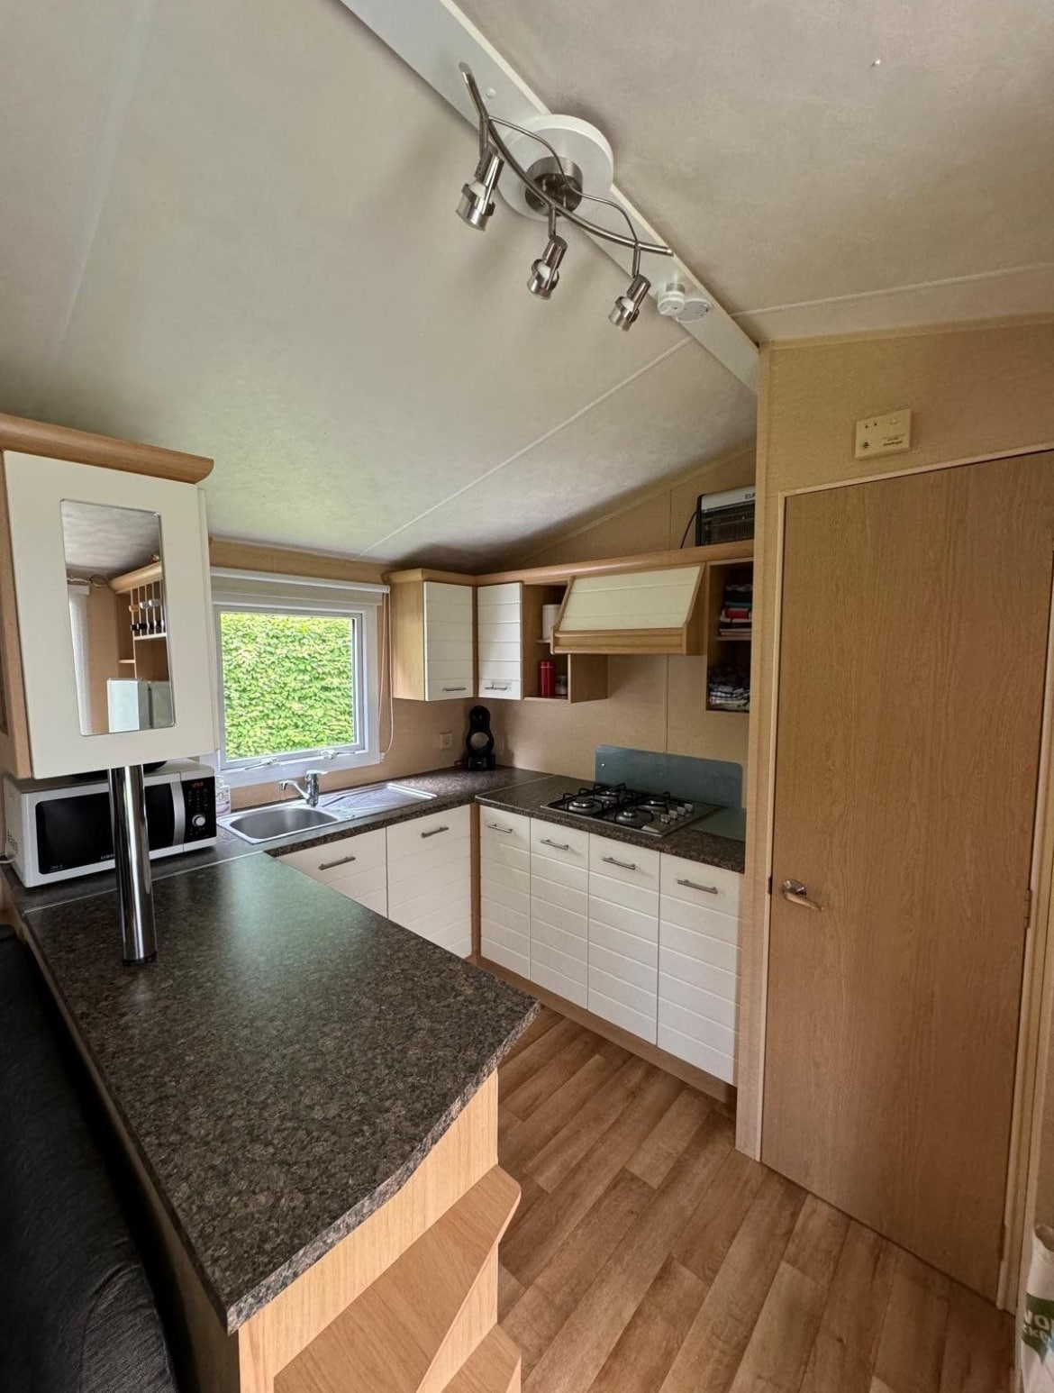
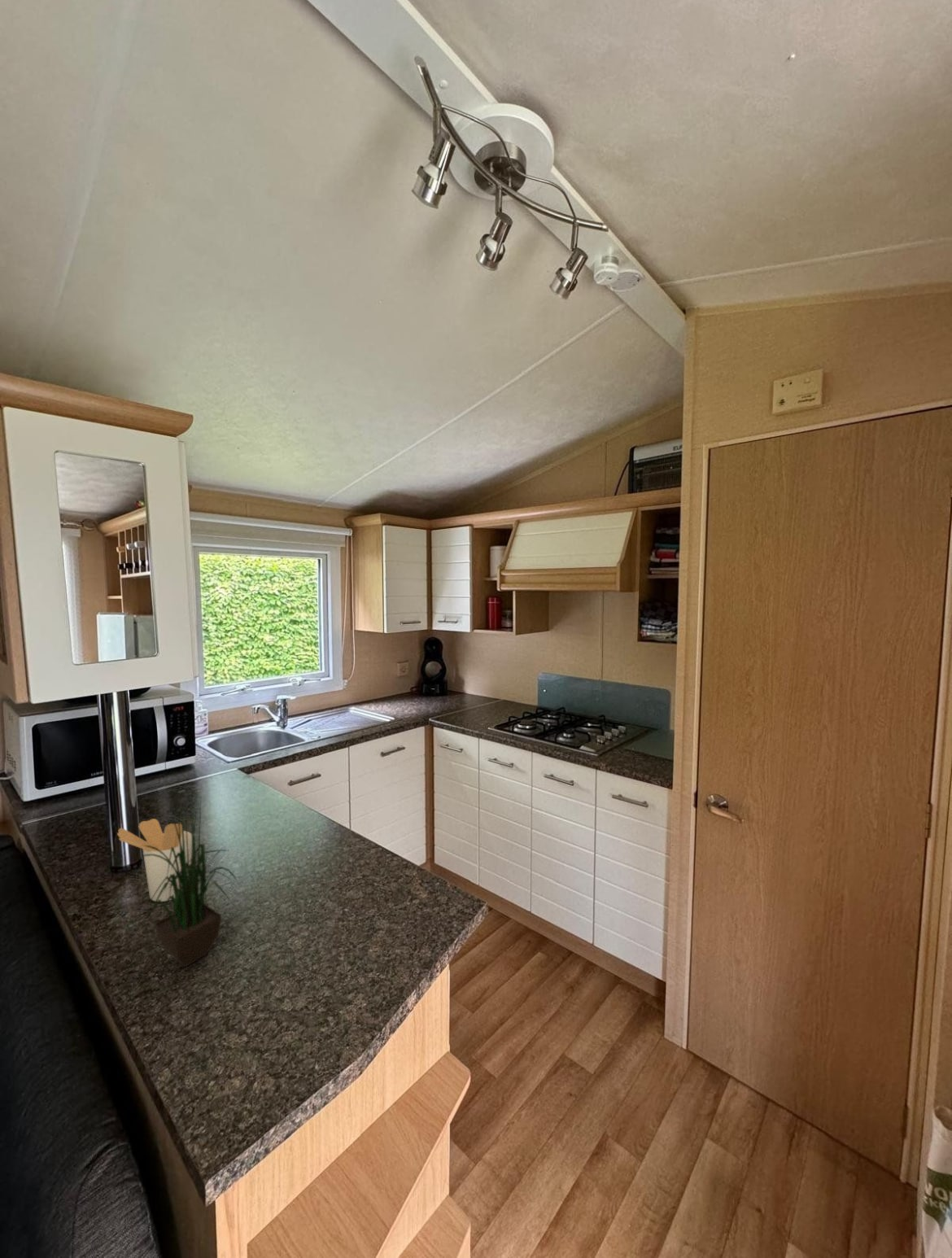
+ potted plant [140,784,241,968]
+ utensil holder [116,818,192,902]
